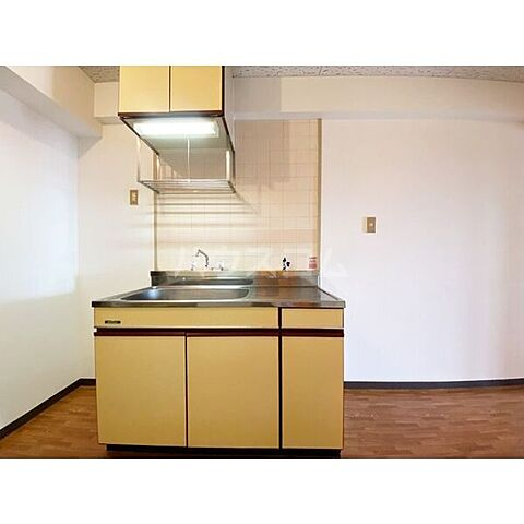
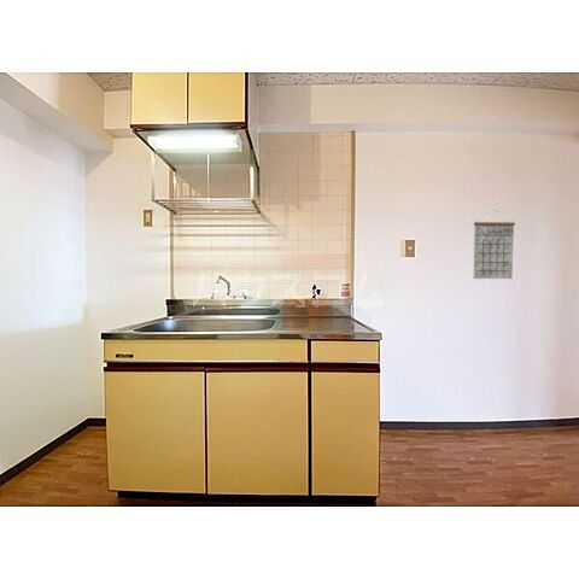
+ calendar [473,207,516,280]
